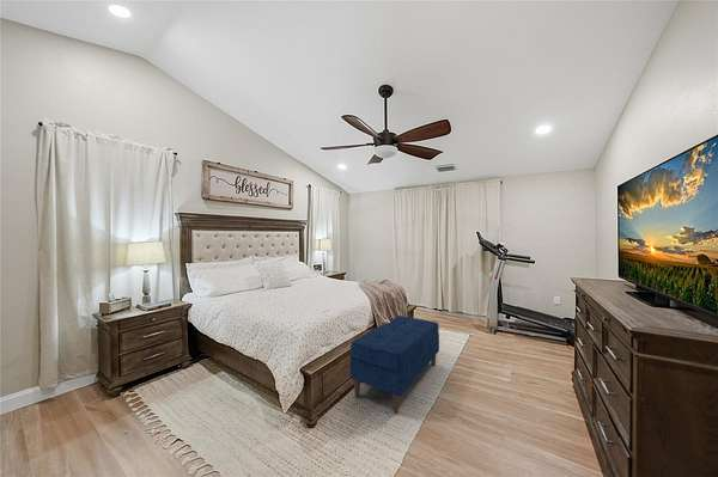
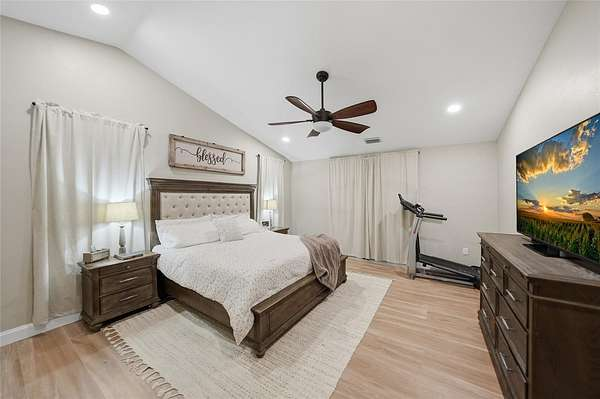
- bench [348,314,440,414]
